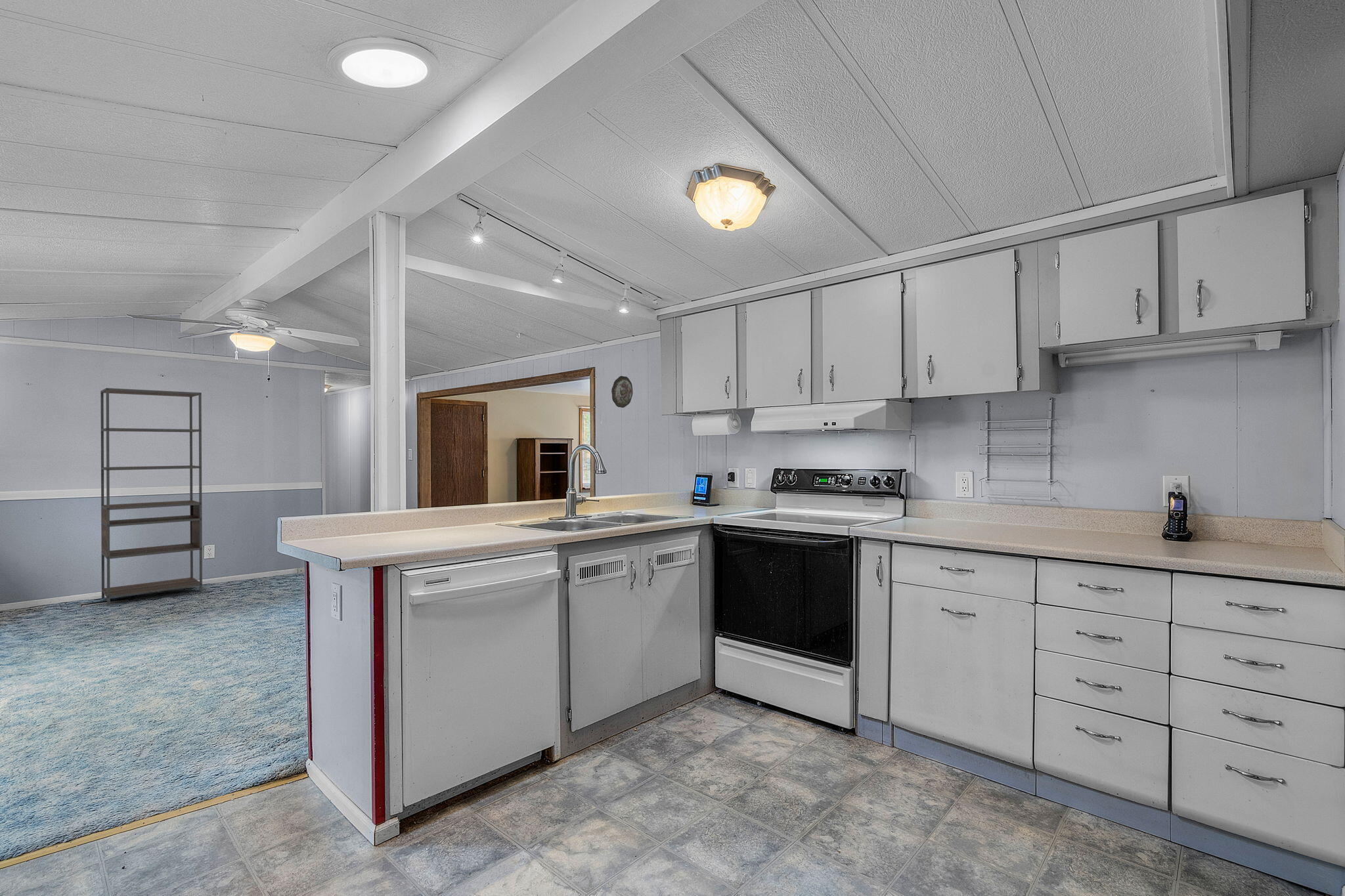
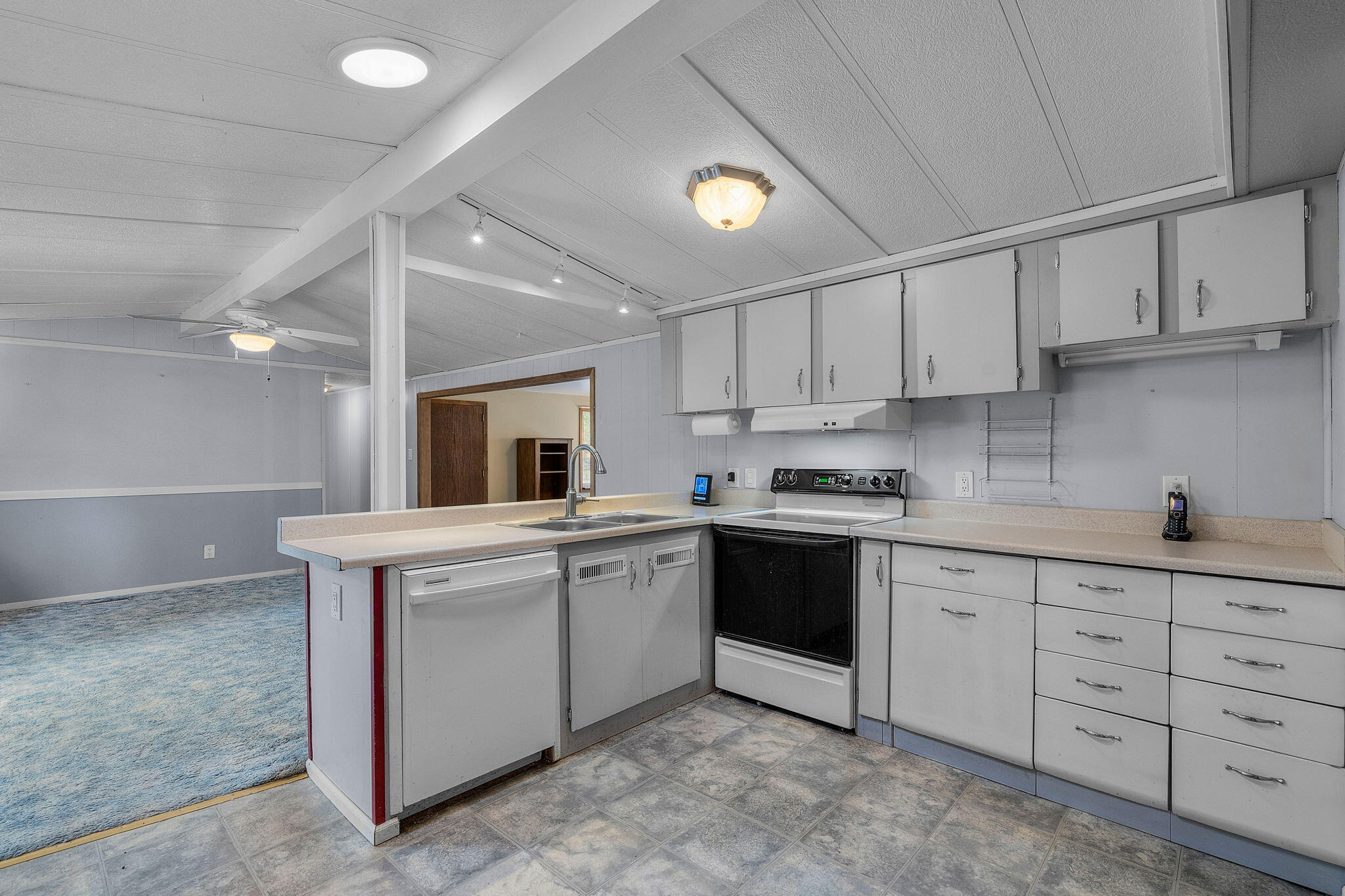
- shelving unit [100,387,203,607]
- decorative plate [611,375,633,408]
